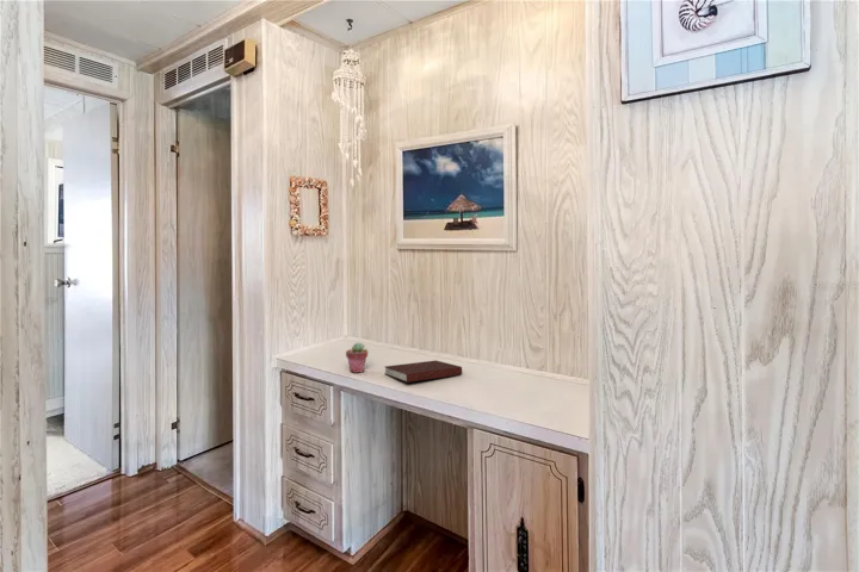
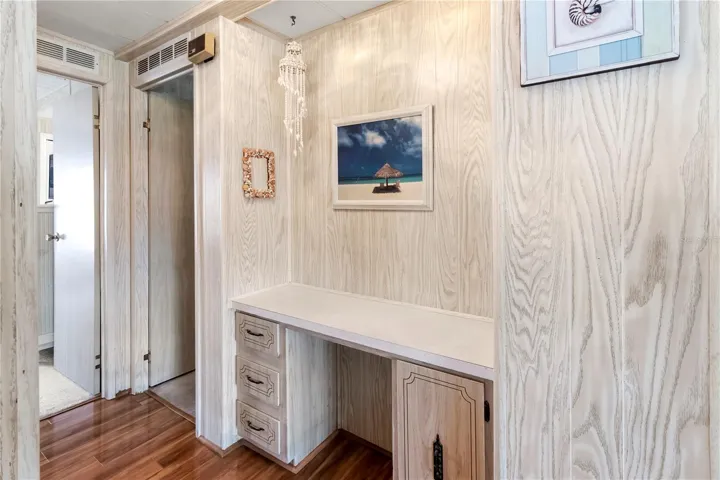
- notebook [384,359,463,384]
- potted succulent [345,342,369,374]
